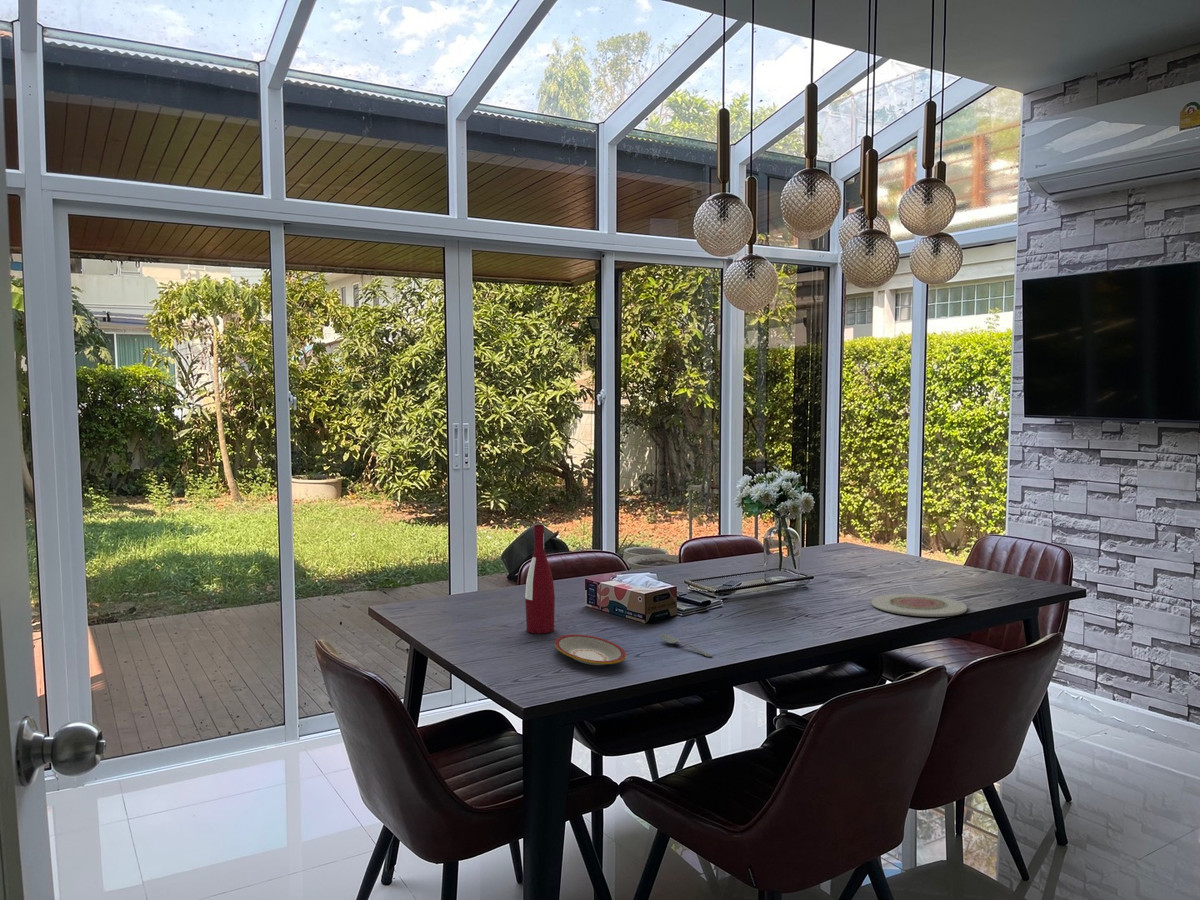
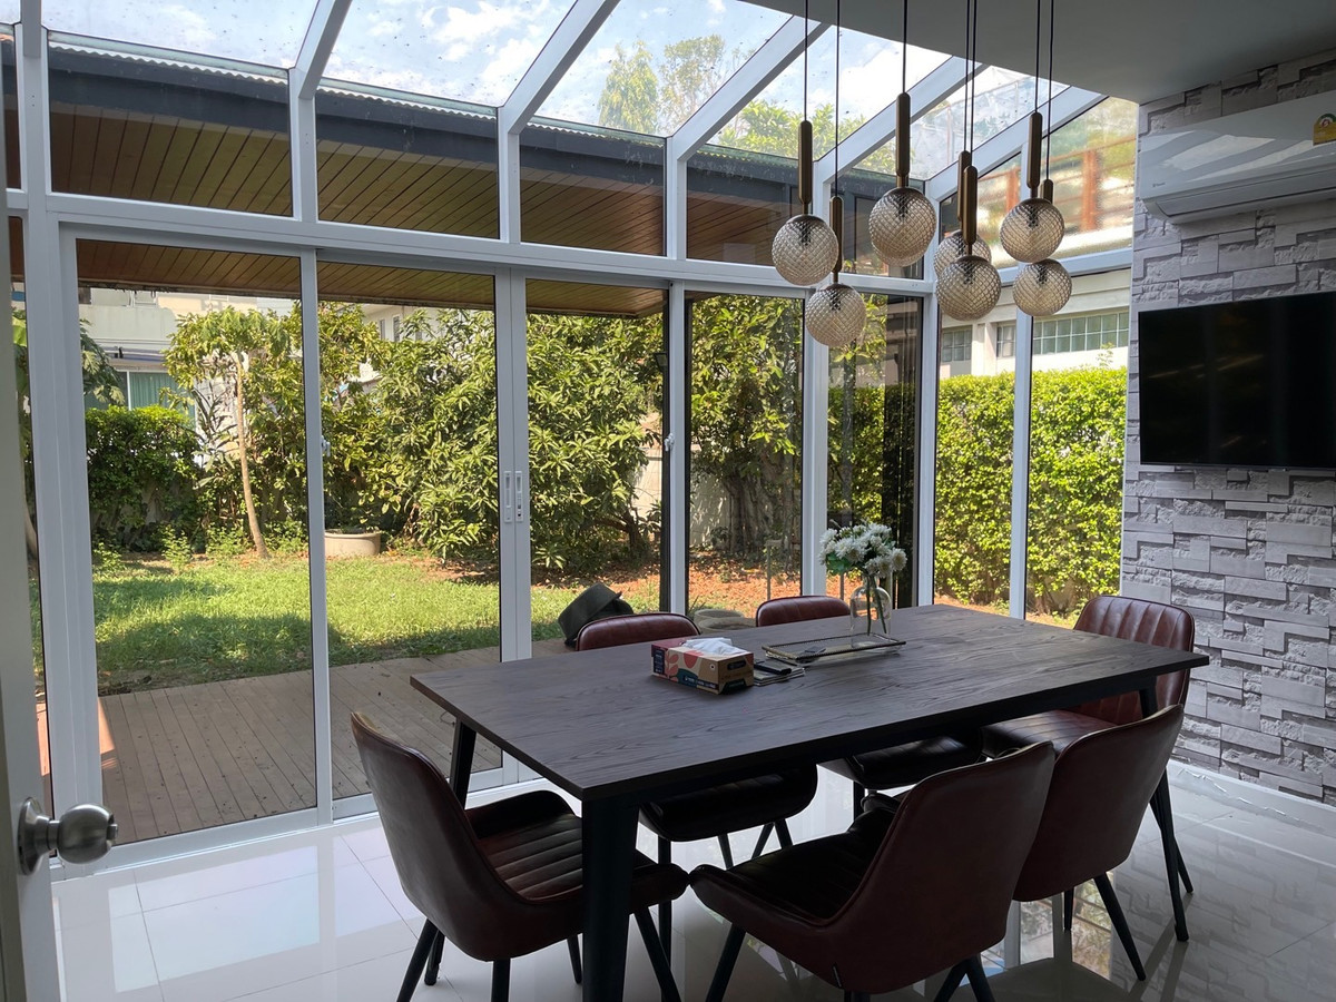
- plate [554,634,627,666]
- plate [871,593,968,618]
- alcohol [524,524,556,634]
- spoon [659,633,713,658]
